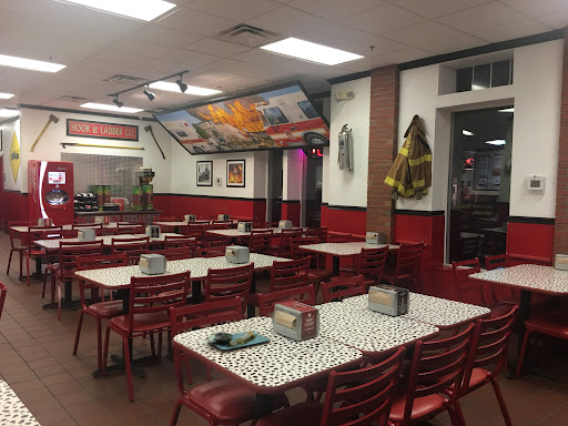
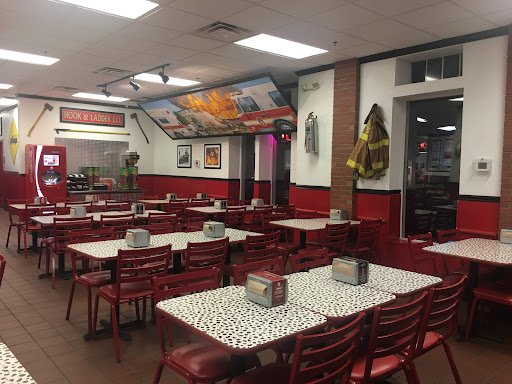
- platter [205,327,272,351]
